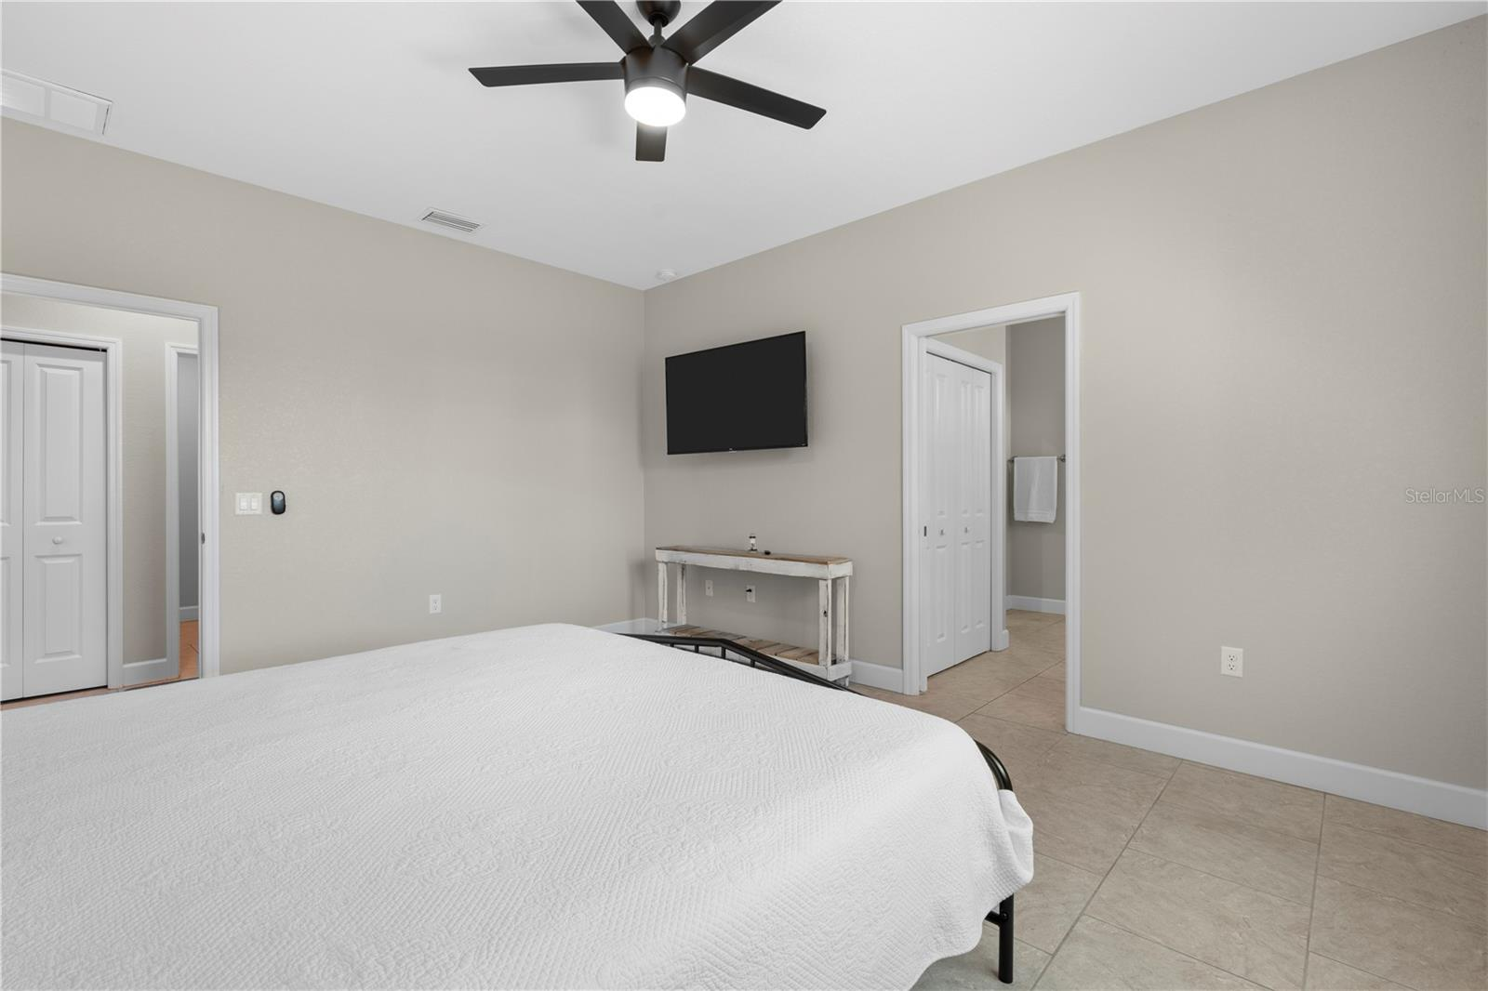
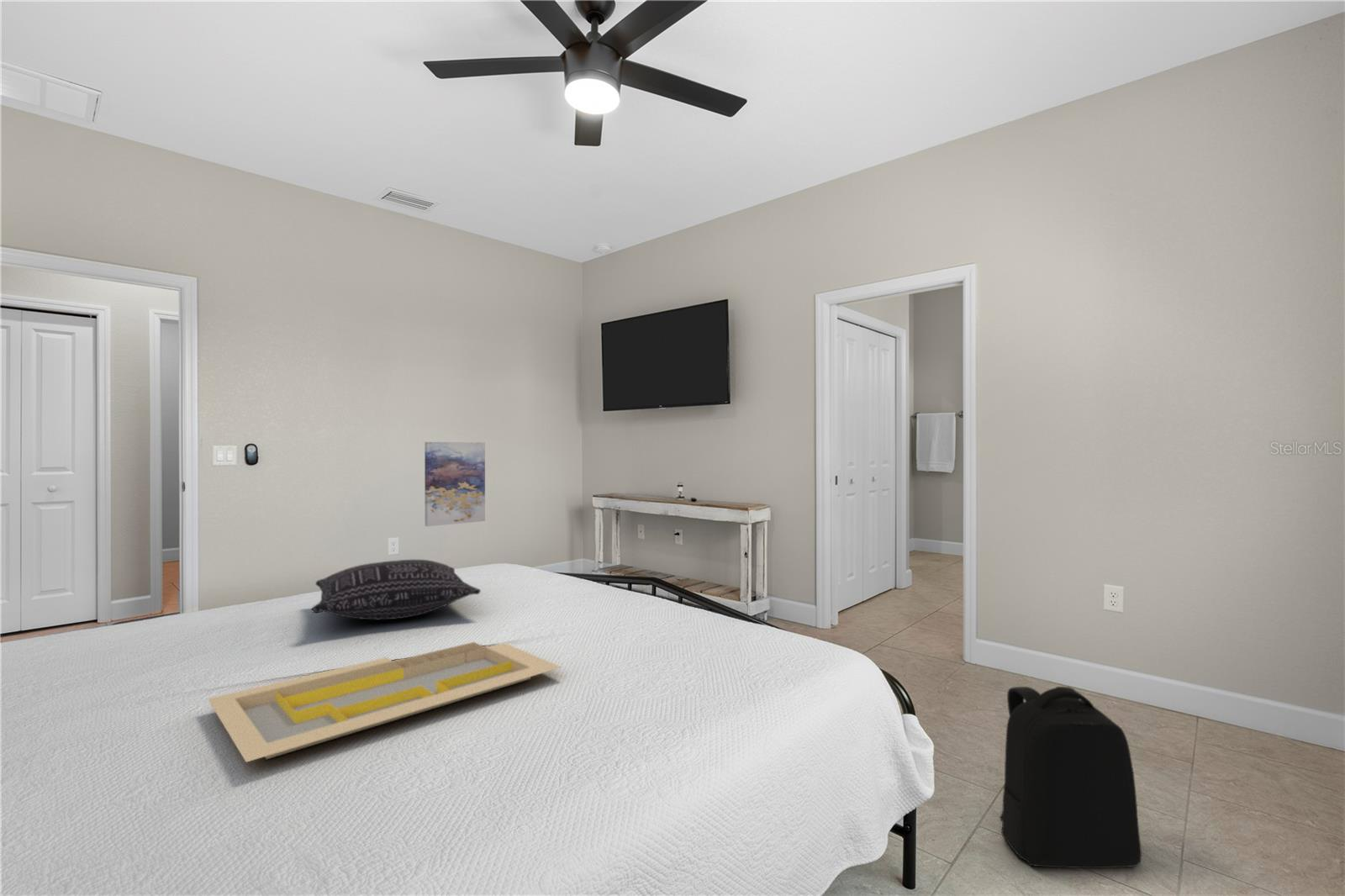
+ pillow [311,559,482,621]
+ wall art [424,441,486,527]
+ backpack [999,686,1142,869]
+ serving tray [207,641,562,763]
